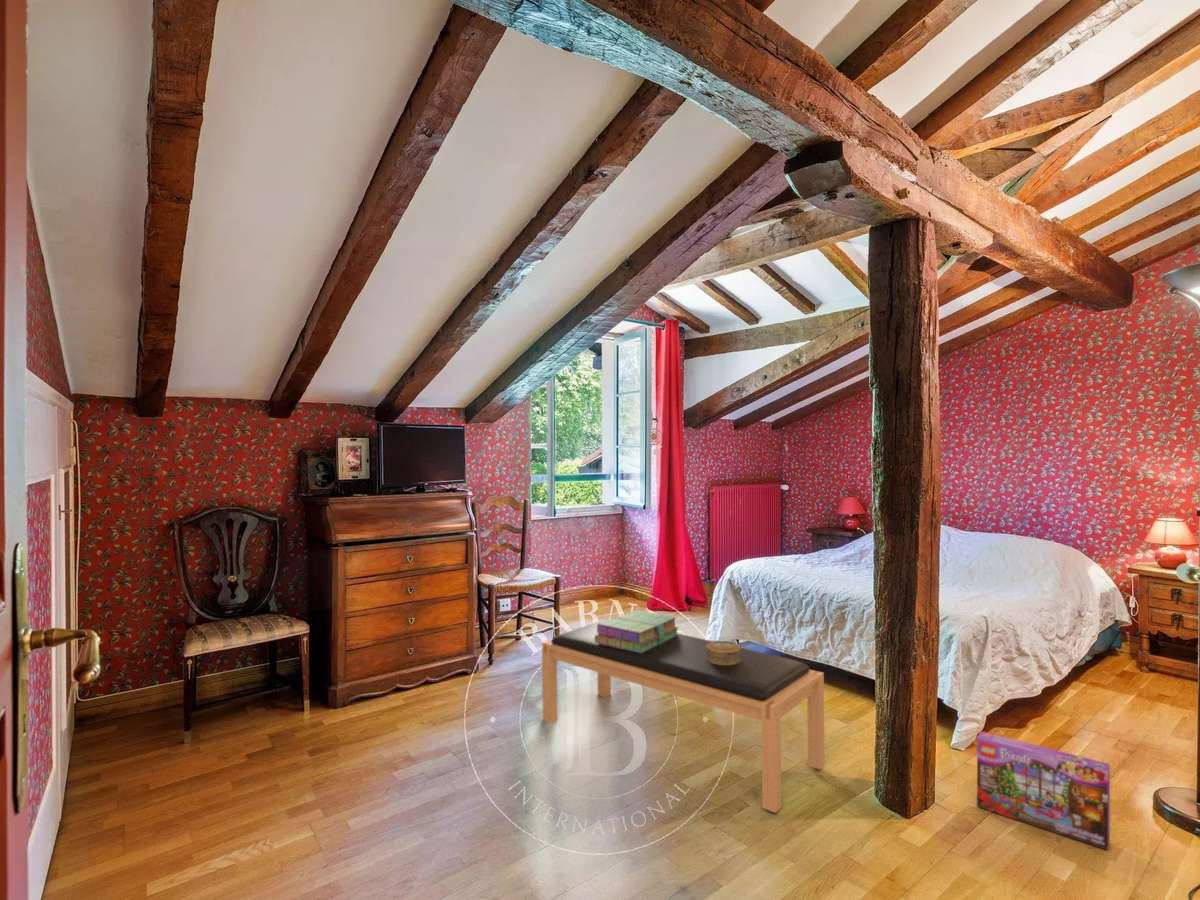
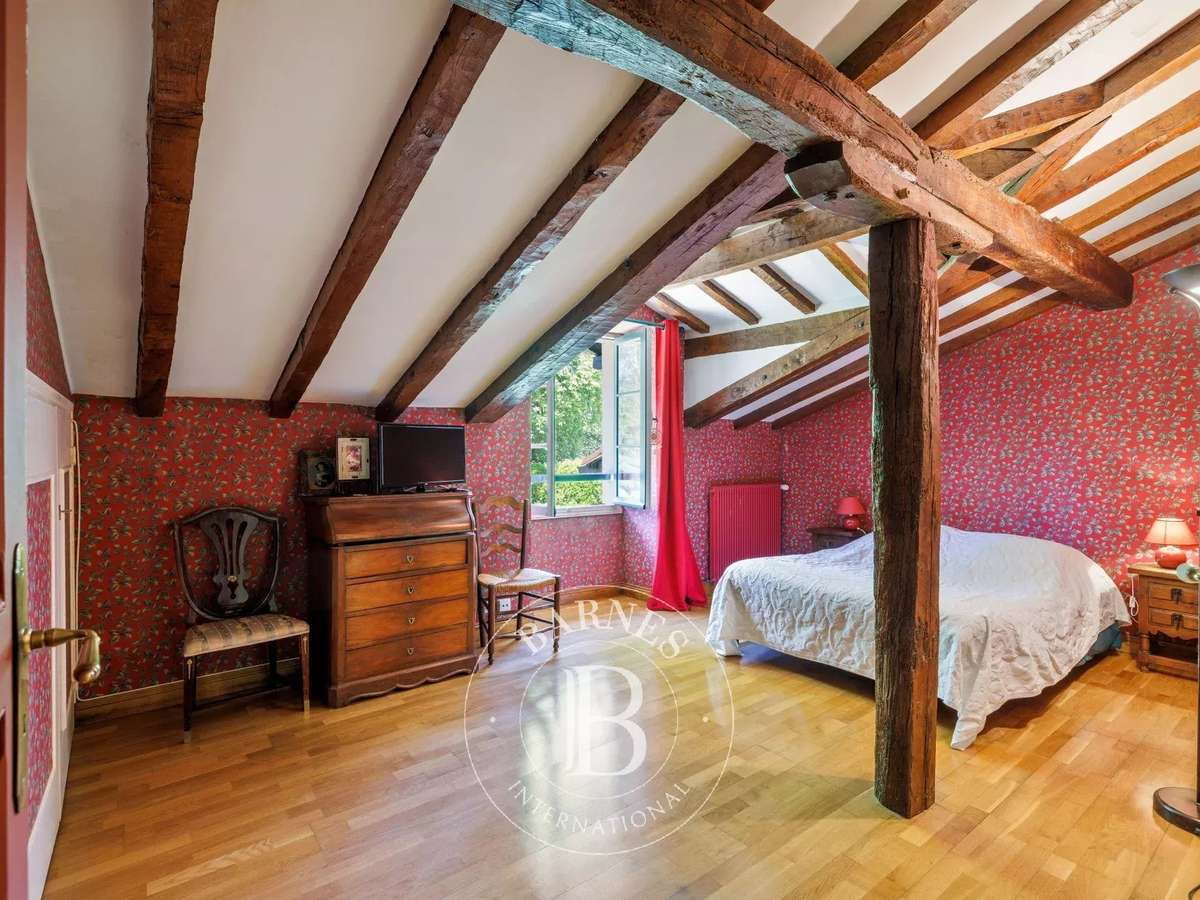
- bench [541,619,826,814]
- decorative box [706,640,741,665]
- stack of books [595,609,680,653]
- box [976,730,1111,851]
